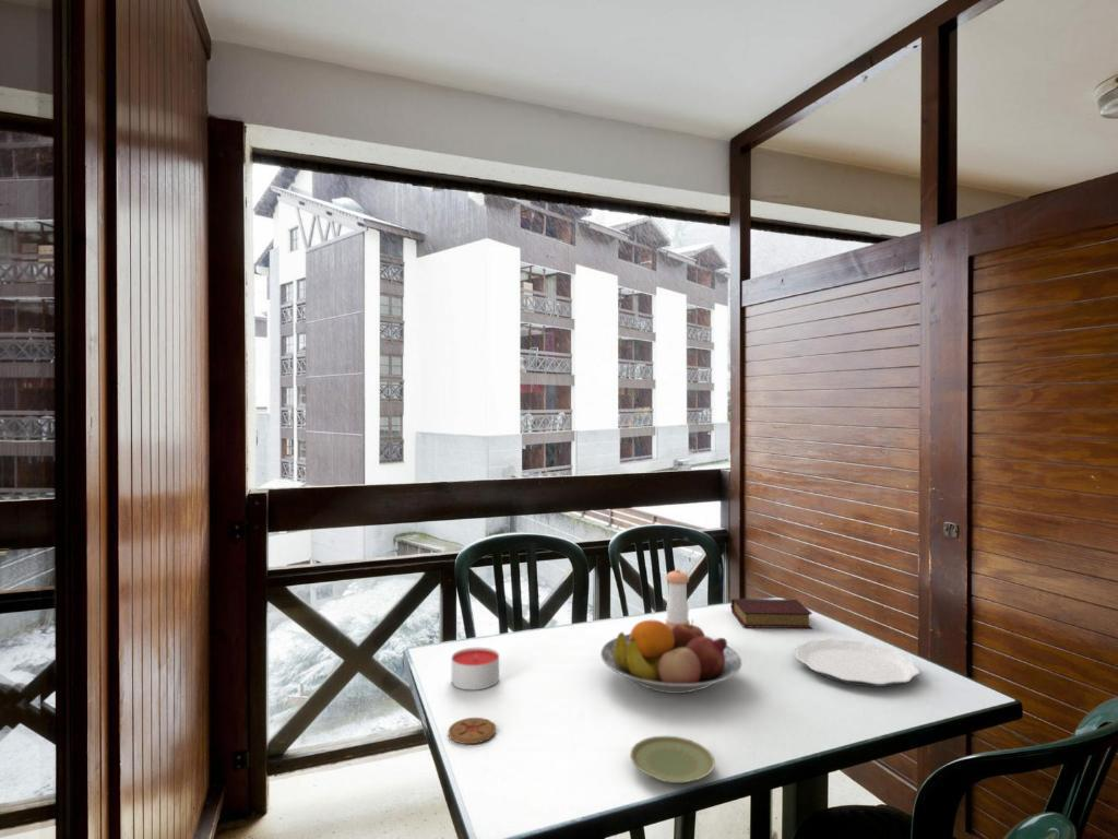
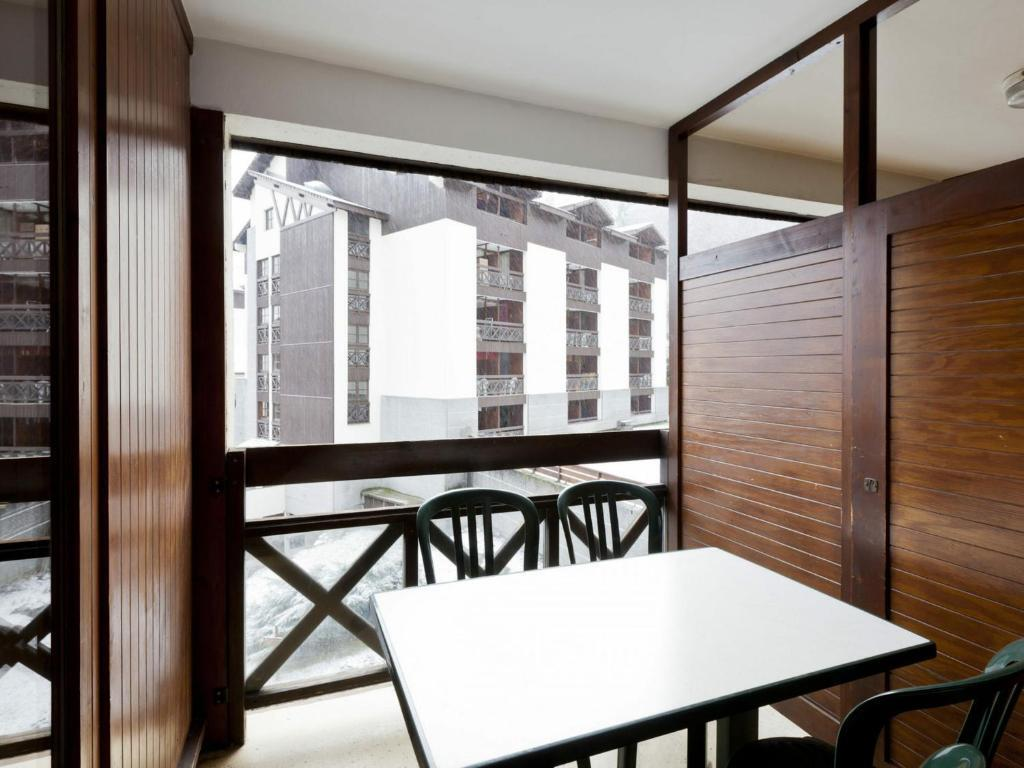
- candle [451,647,500,692]
- plate [629,734,716,784]
- plate [794,638,921,688]
- book [730,598,813,629]
- pepper shaker [665,568,691,629]
- coaster [448,717,497,745]
- fruit bowl [599,618,742,695]
